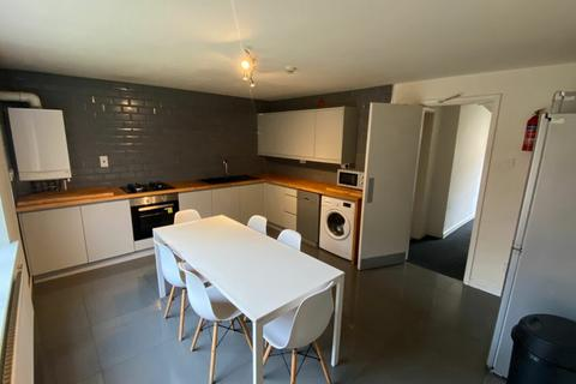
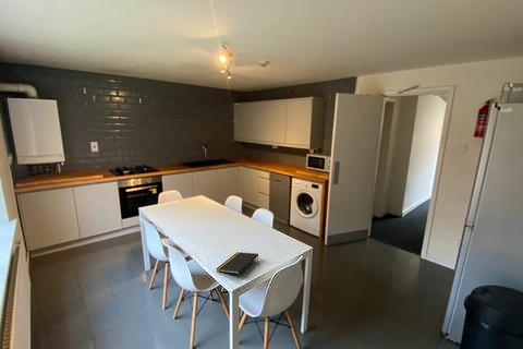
+ notepad [215,251,259,275]
